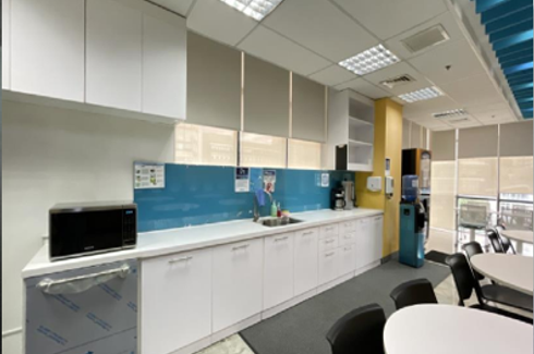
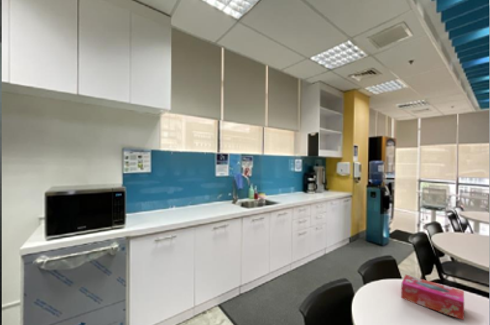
+ tissue box [400,274,465,321]
